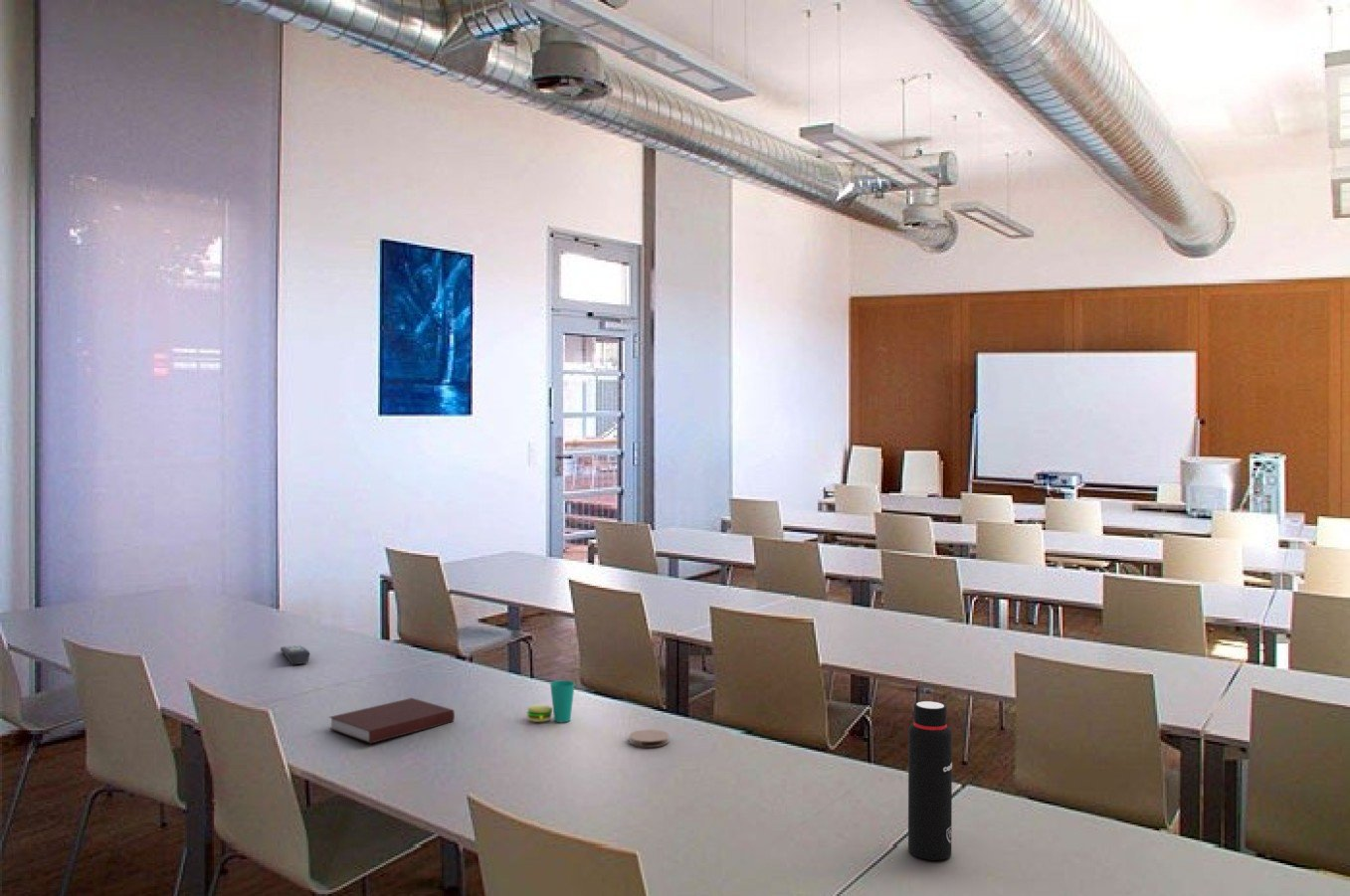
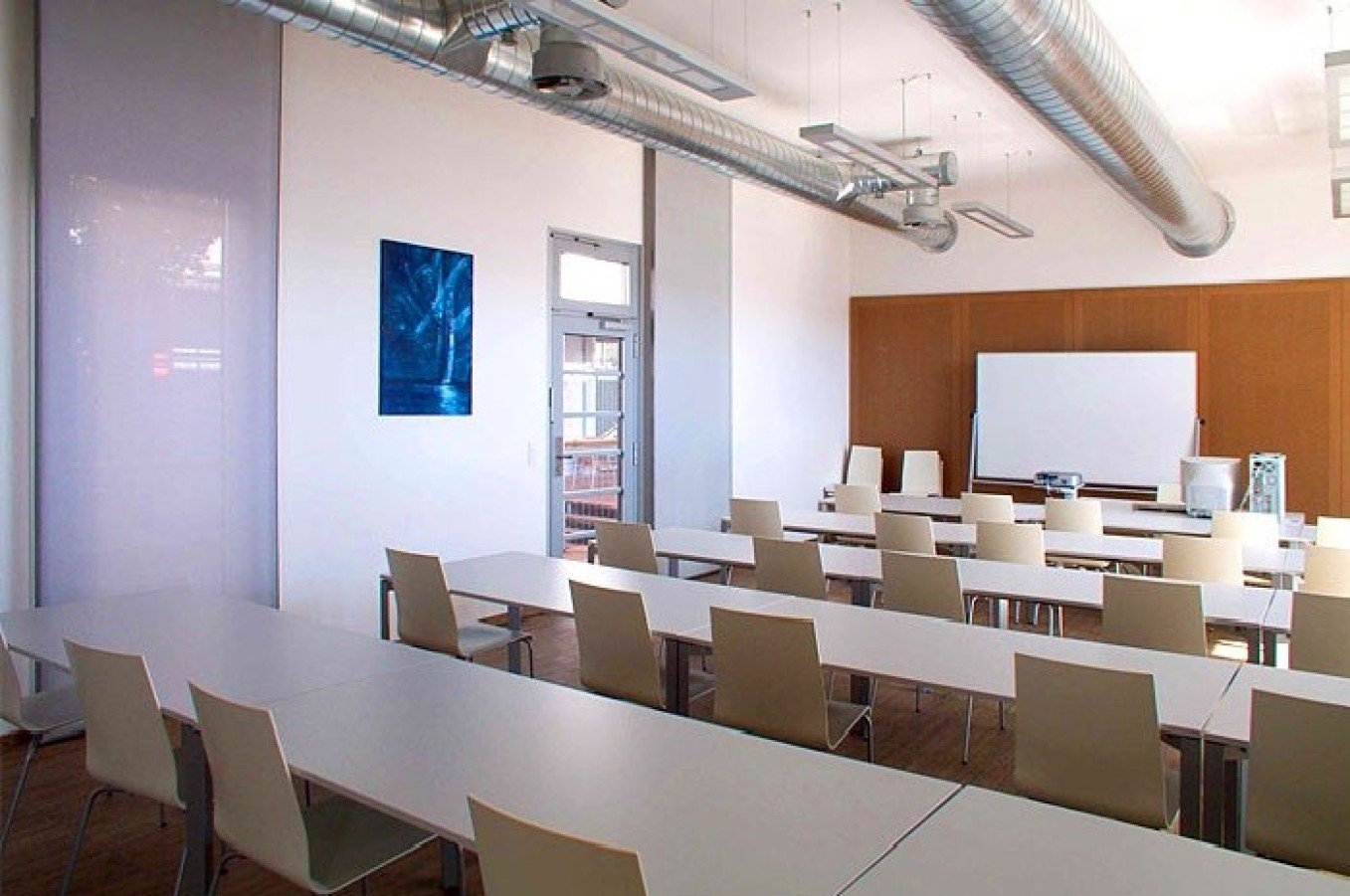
- cup [526,679,576,723]
- coaster [628,729,671,748]
- water bottle [907,700,953,861]
- notebook [328,697,456,745]
- remote control [280,644,310,665]
